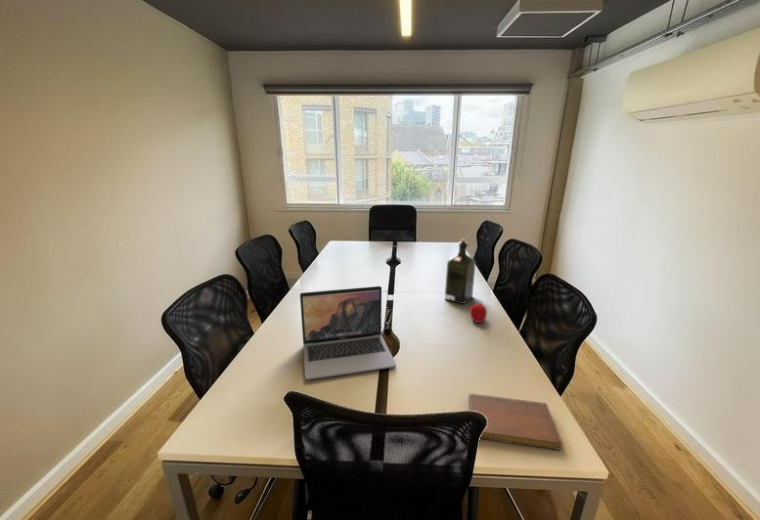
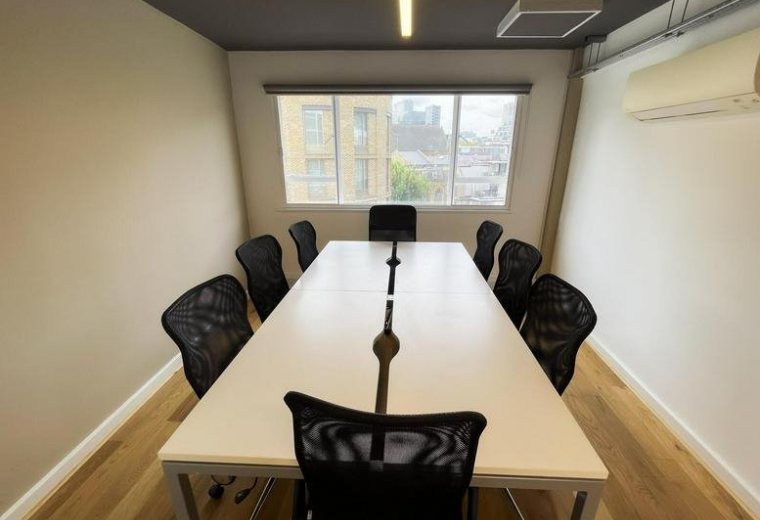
- notebook [468,393,563,451]
- liquor [444,238,477,305]
- fruit [469,302,488,324]
- laptop [299,285,397,381]
